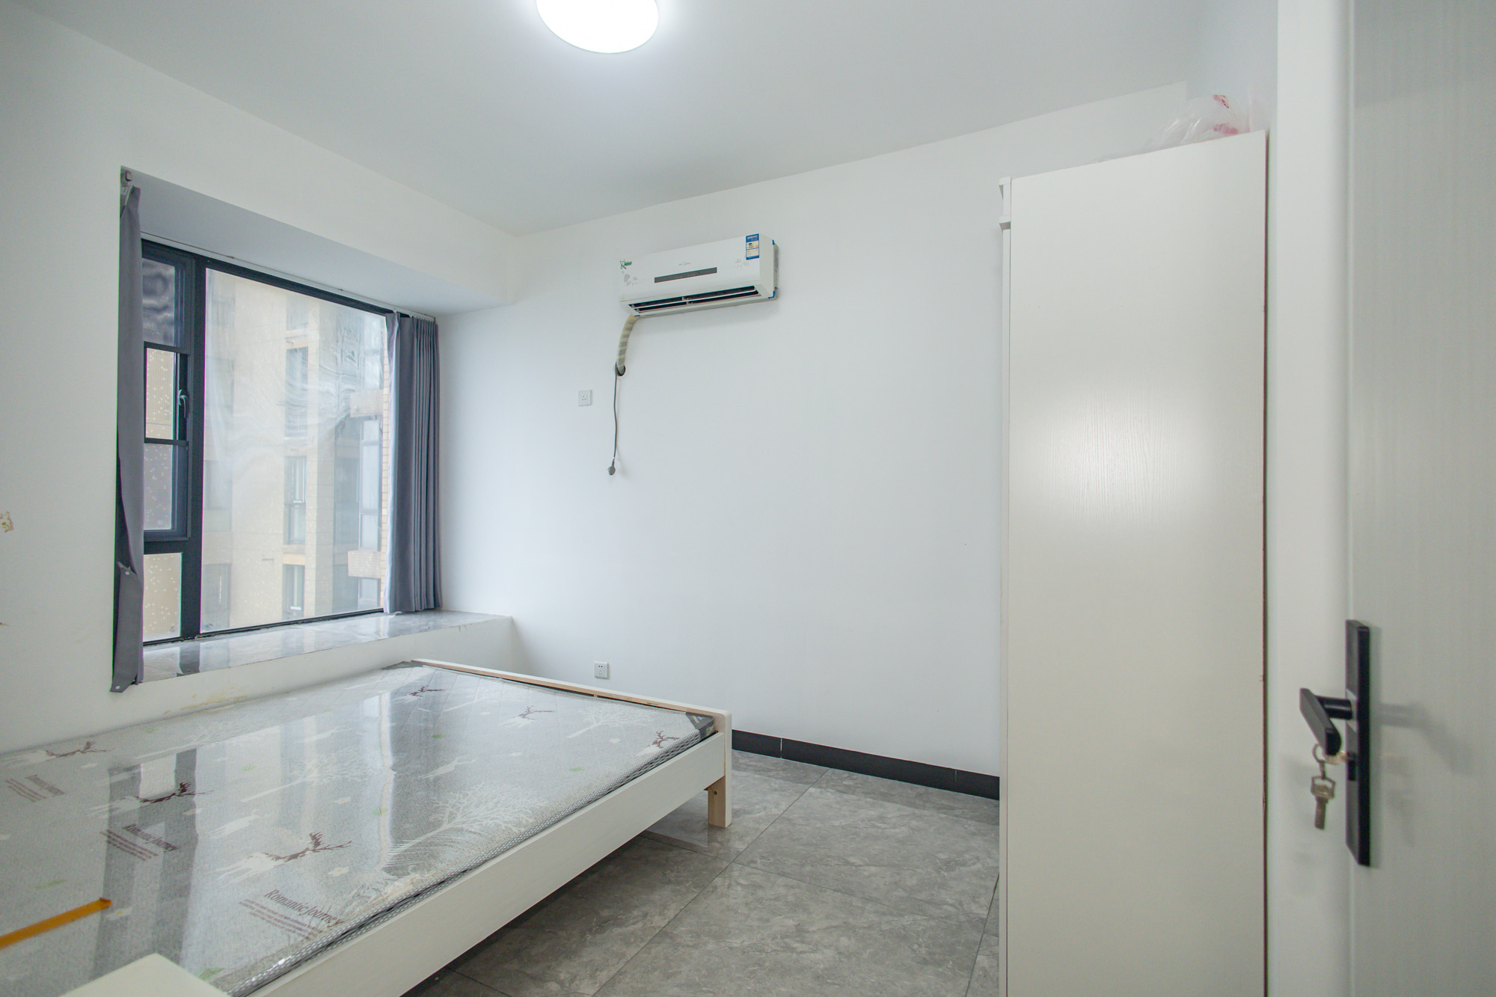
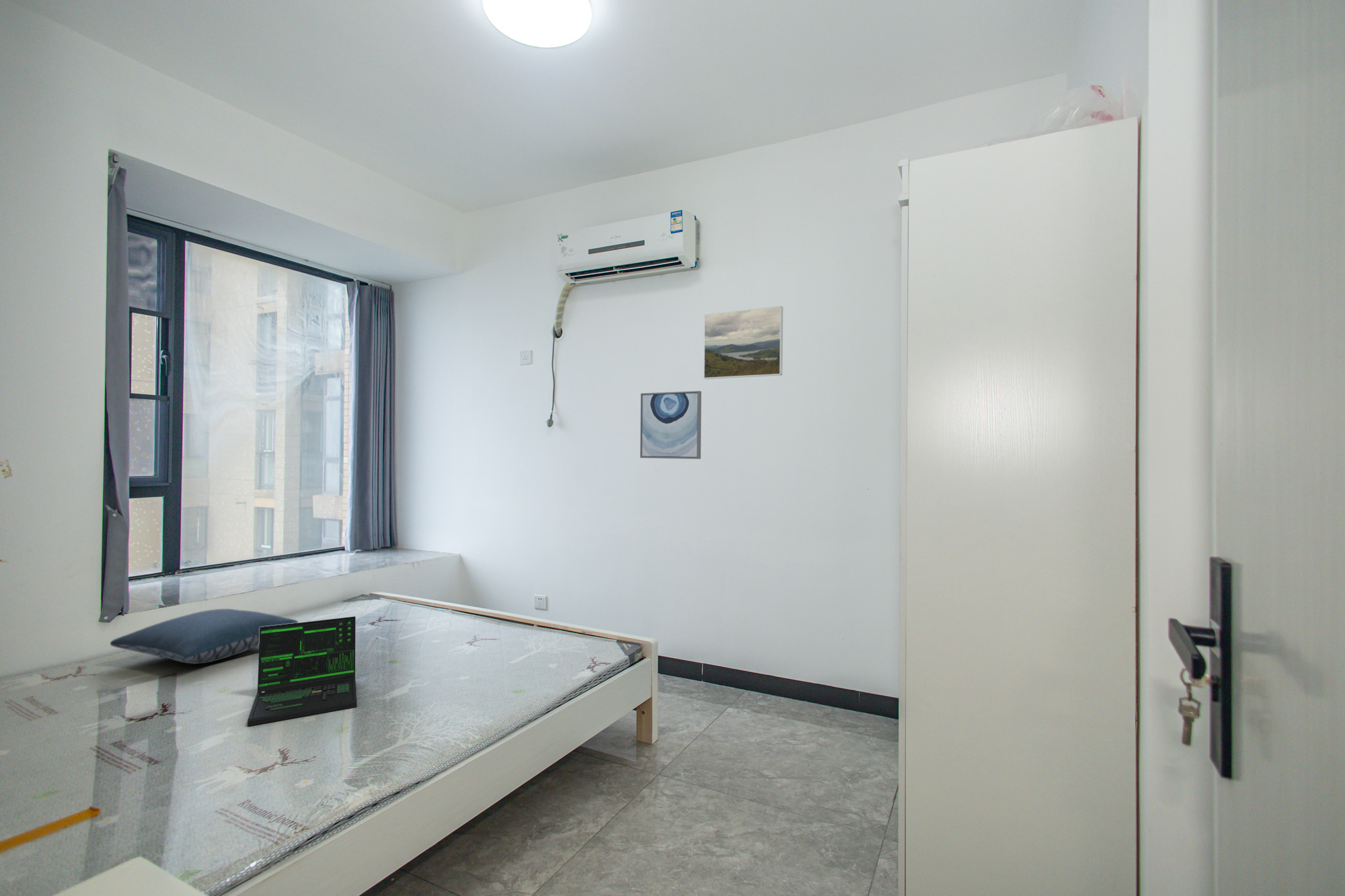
+ wall art [640,391,702,460]
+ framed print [703,305,783,380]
+ pillow [110,608,299,665]
+ laptop [247,616,379,727]
